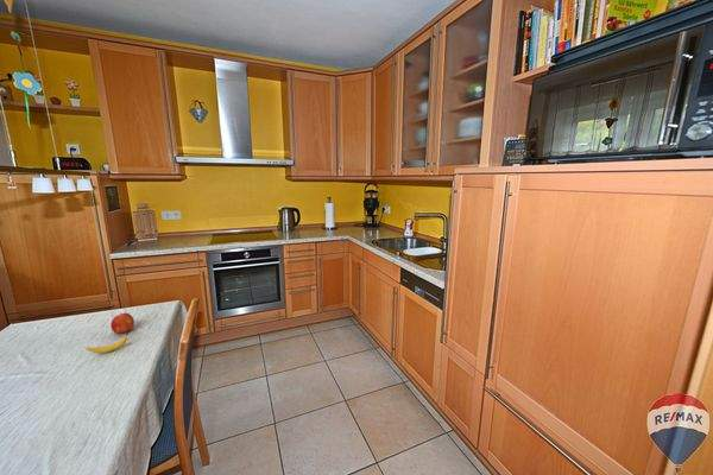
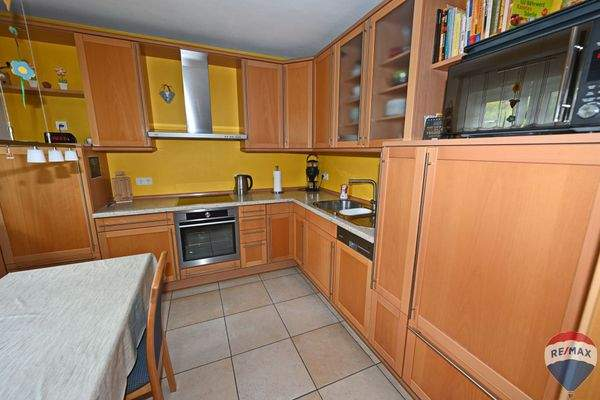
- fruit [109,312,135,335]
- banana [84,332,130,354]
